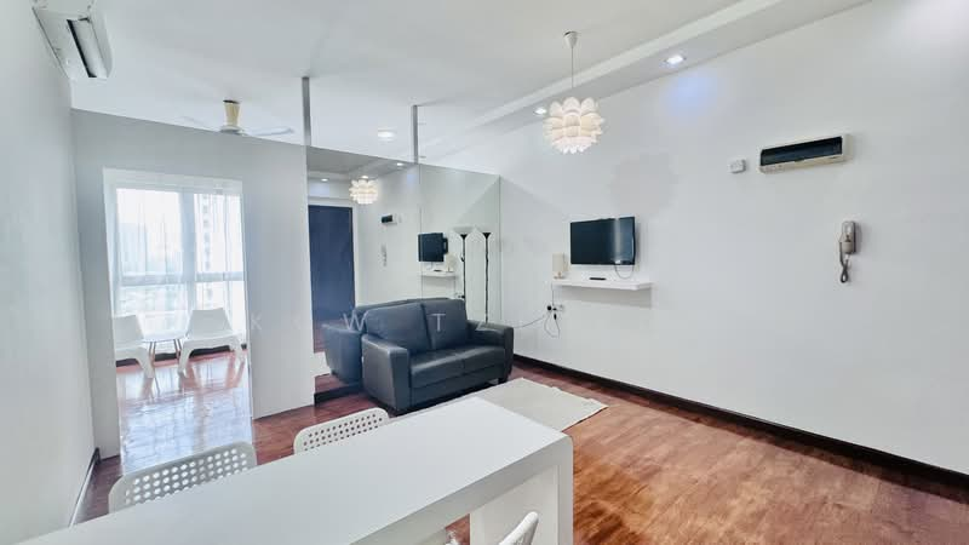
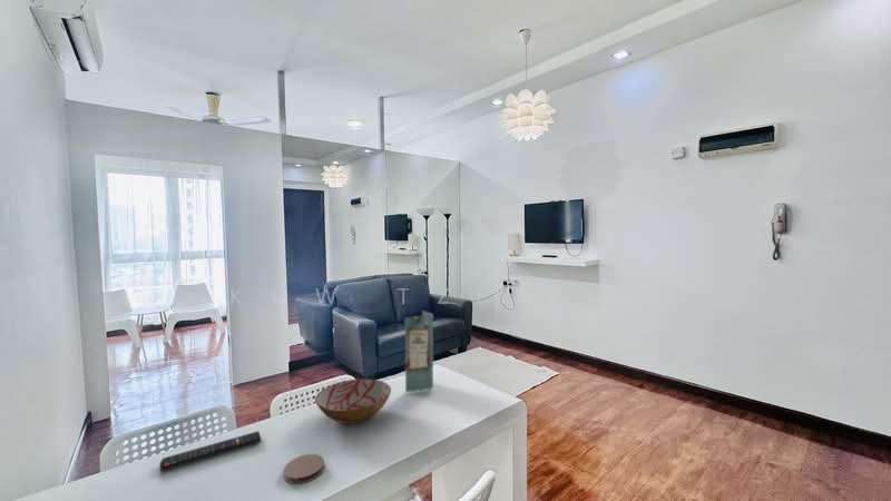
+ remote control [159,430,262,472]
+ bowl [314,377,392,425]
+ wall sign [403,310,434,393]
+ coaster [283,453,325,484]
